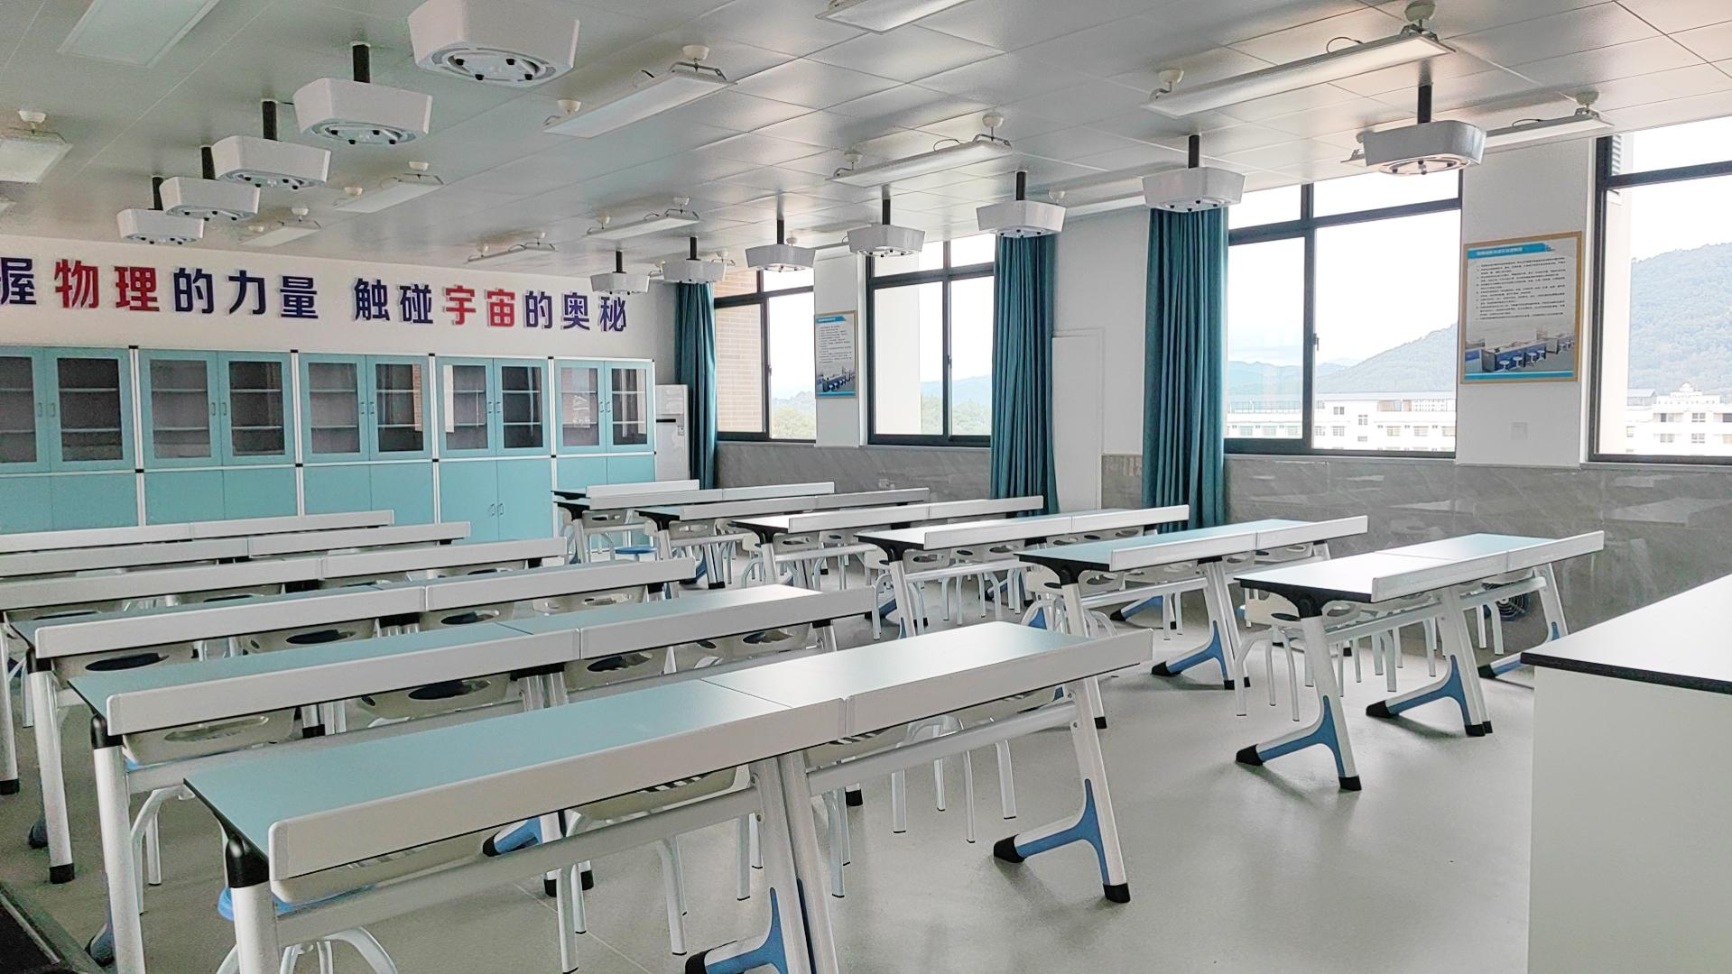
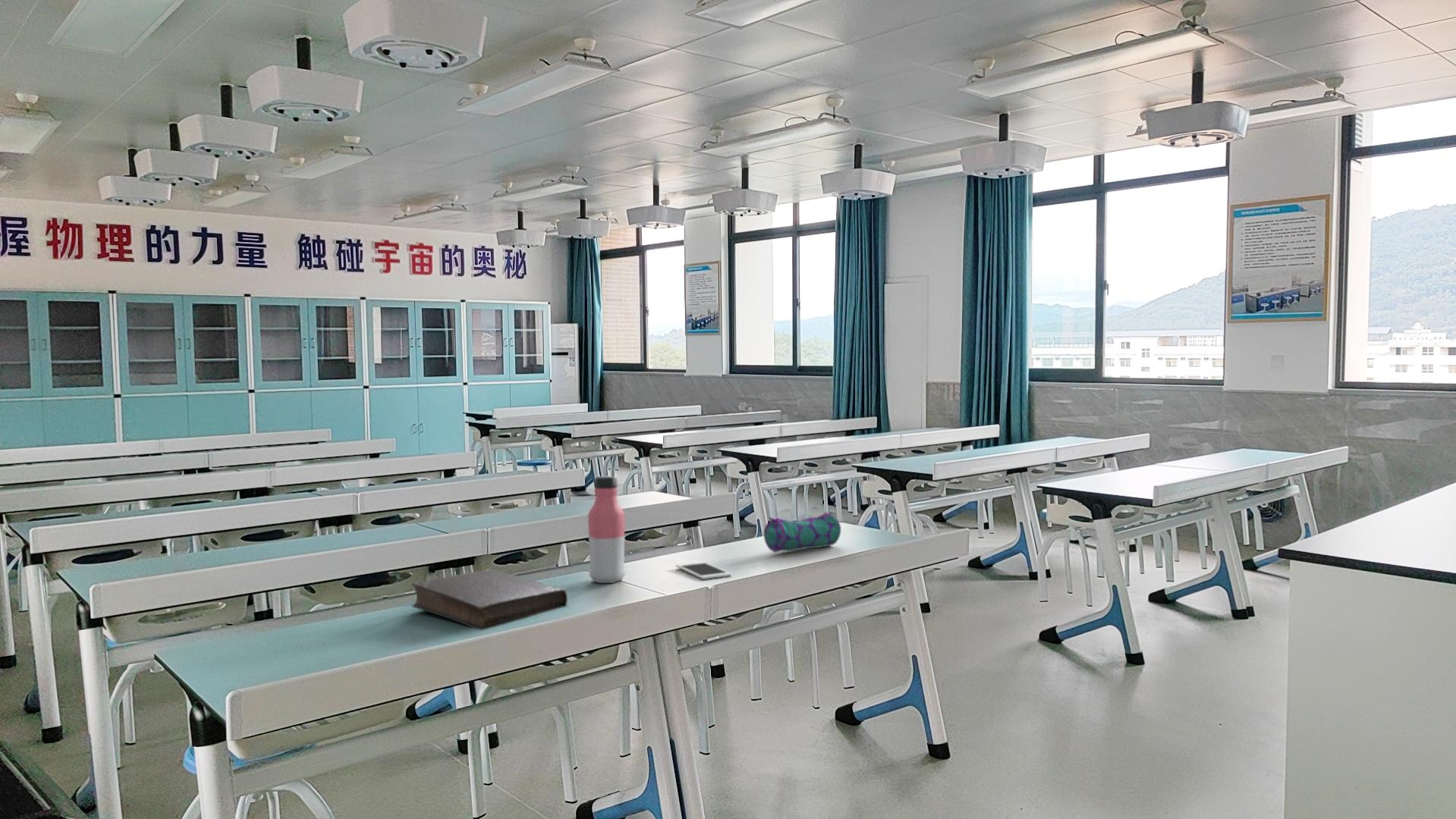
+ water bottle [587,475,626,584]
+ book [410,568,568,631]
+ pencil case [763,511,841,553]
+ cell phone [675,561,732,580]
